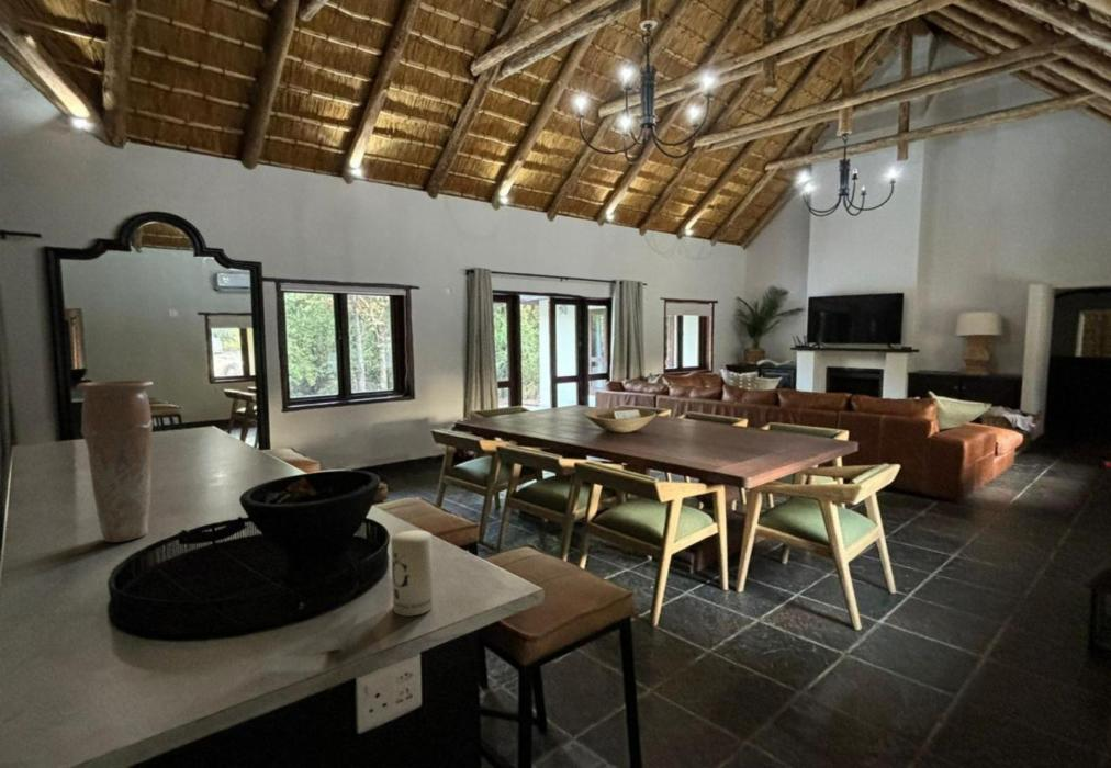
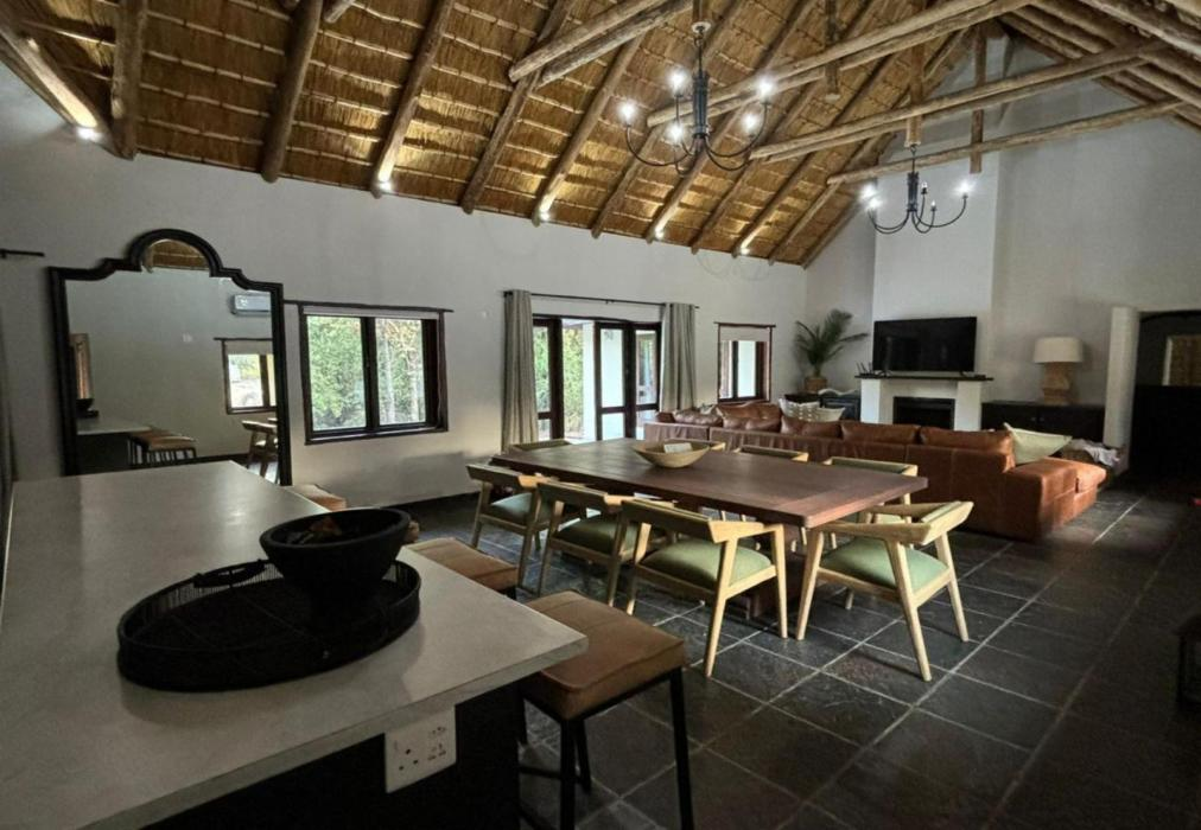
- candle [390,529,434,617]
- vase [75,380,155,543]
